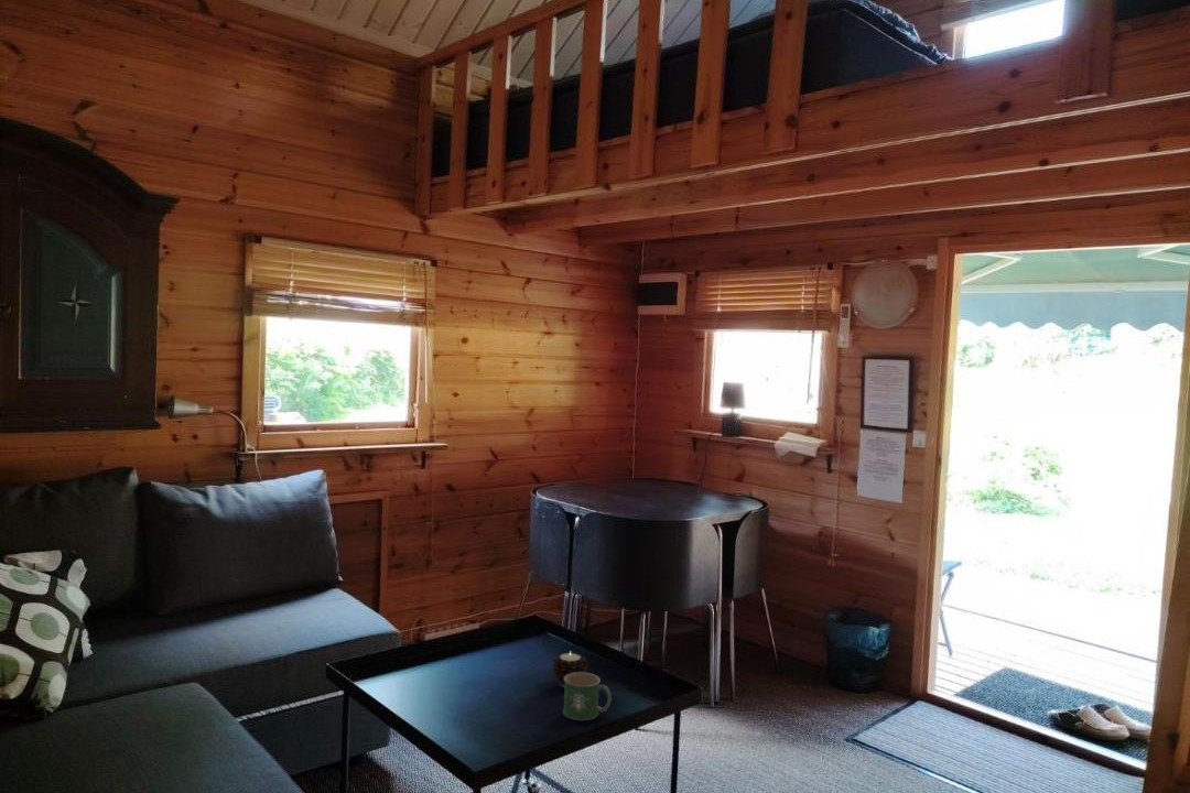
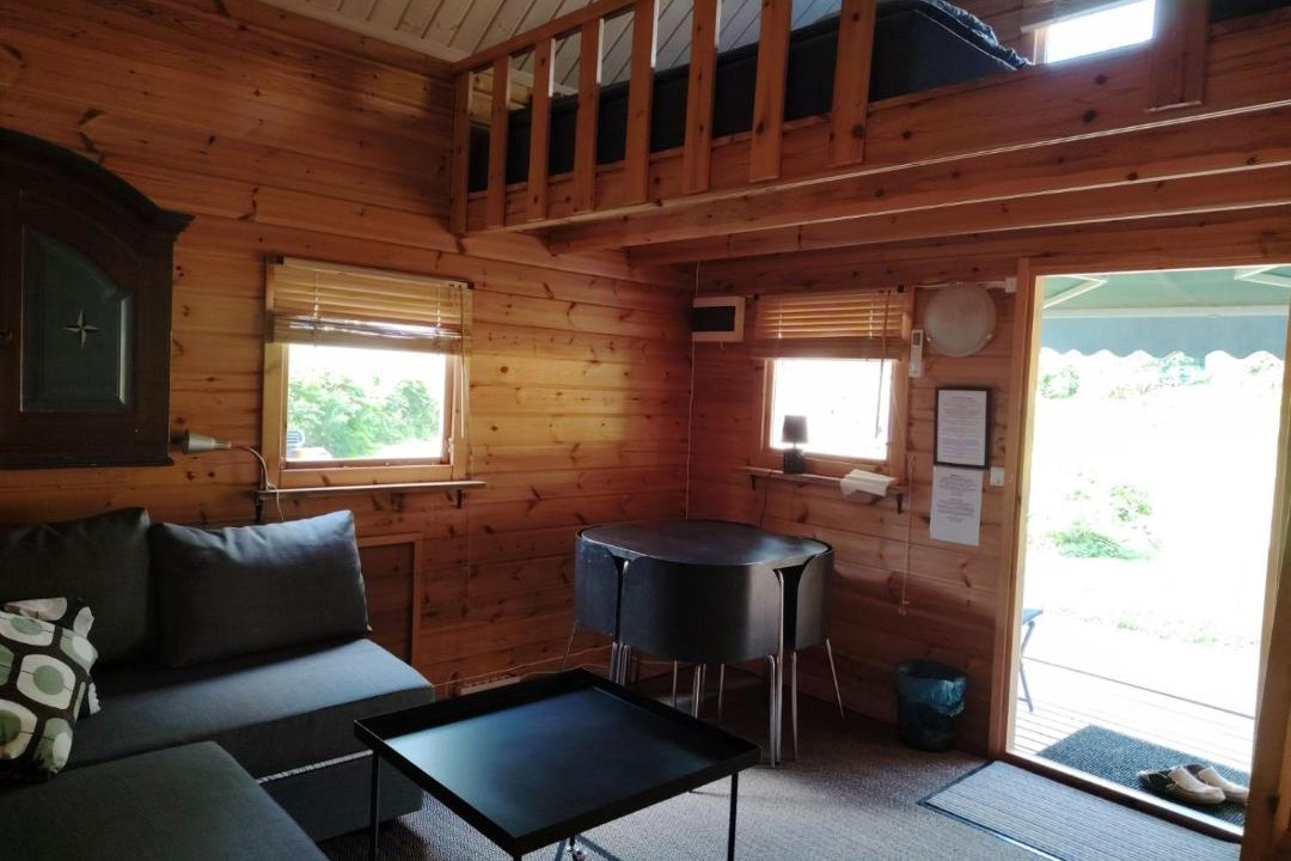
- candle [551,651,588,688]
- mug [562,672,613,721]
